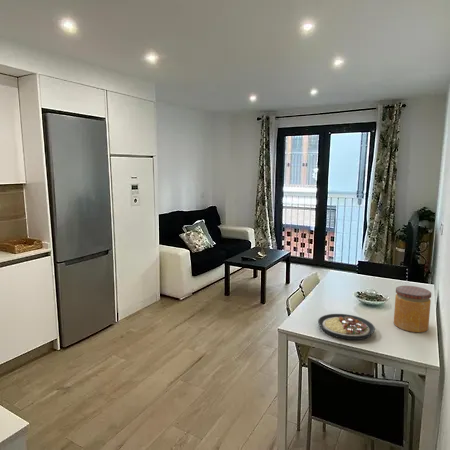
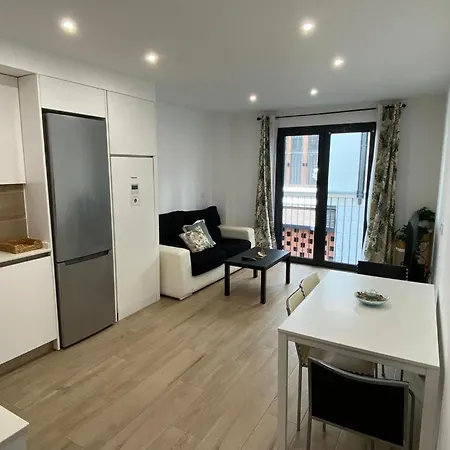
- jar [393,285,432,333]
- plate [317,313,376,341]
